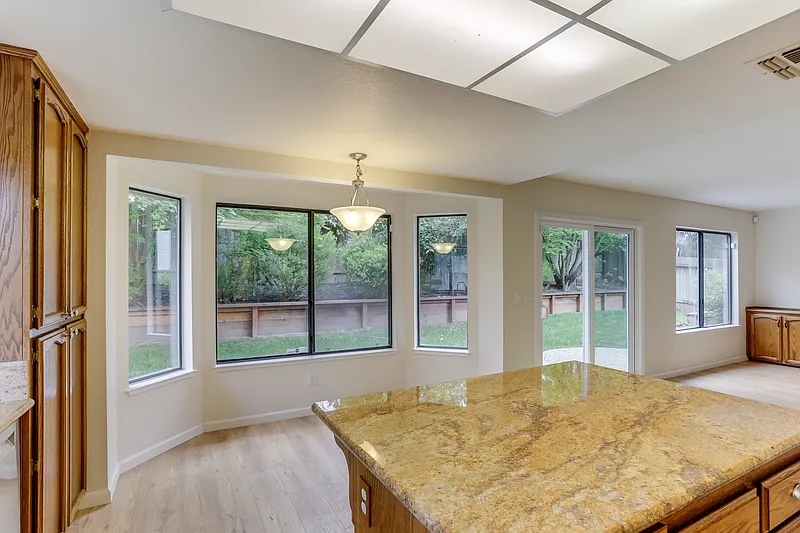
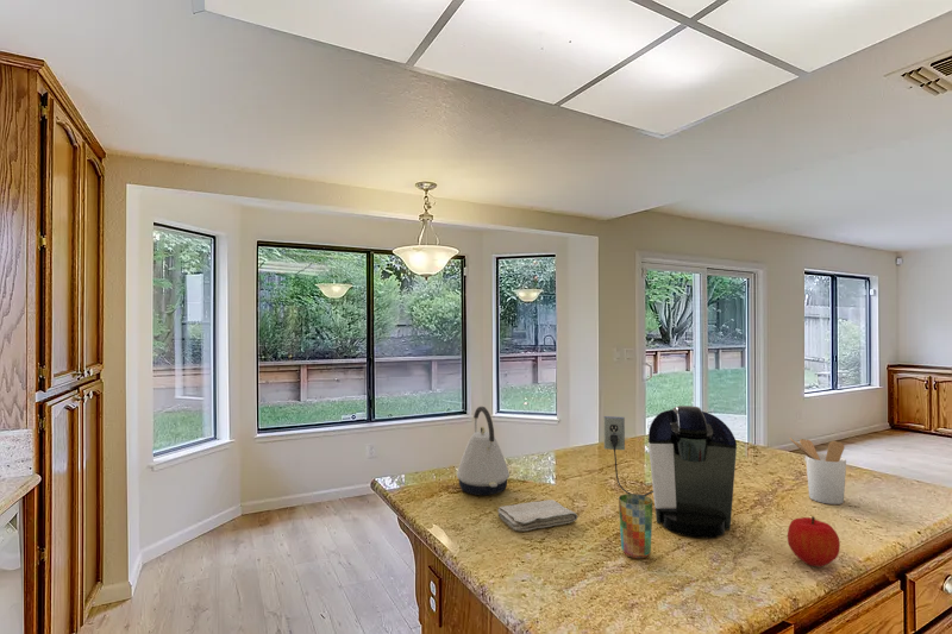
+ fruit [787,515,841,569]
+ washcloth [496,498,578,533]
+ coffee maker [603,404,738,539]
+ utensil holder [789,437,847,506]
+ kettle [456,406,511,496]
+ cup [618,492,653,560]
